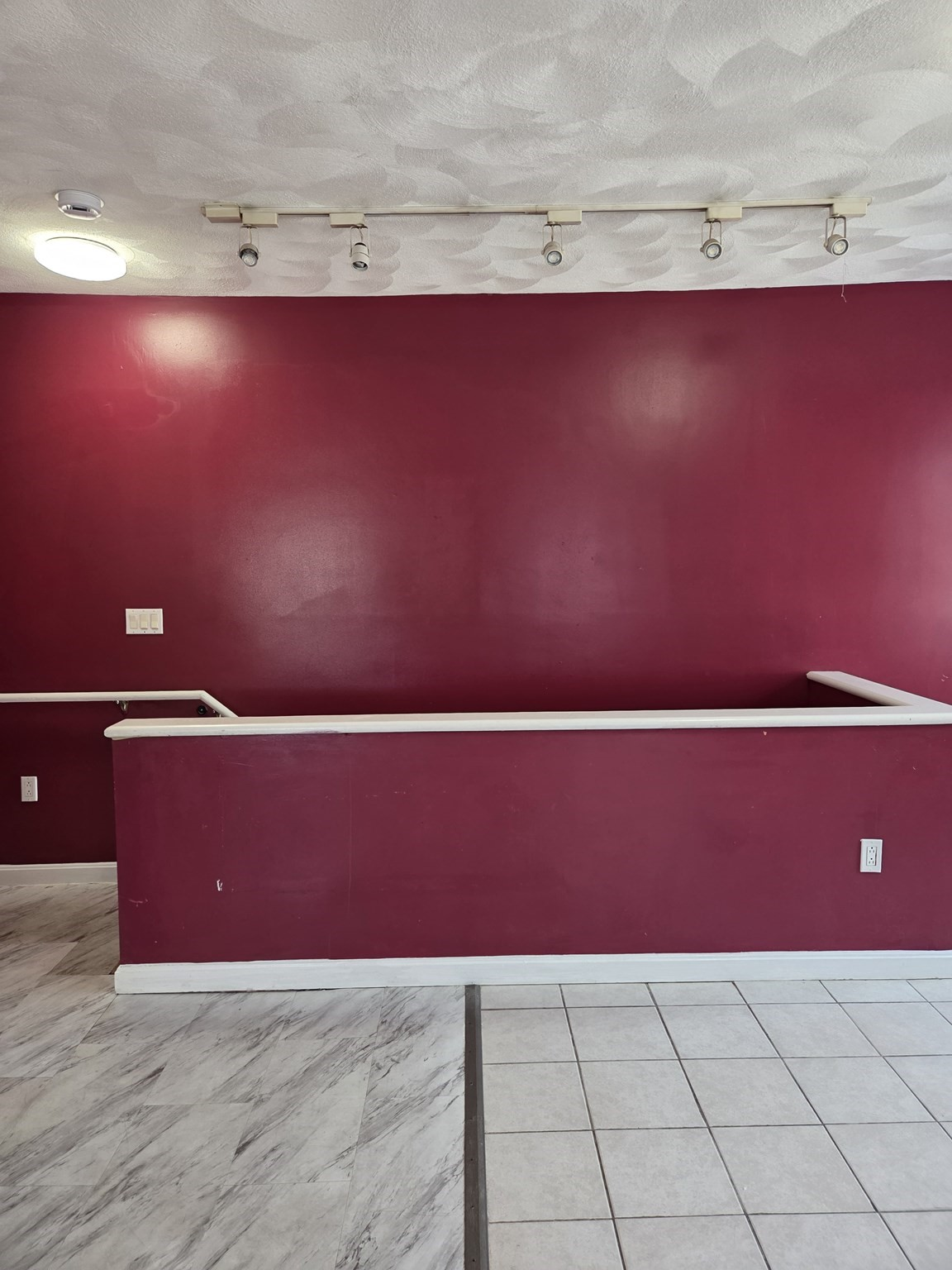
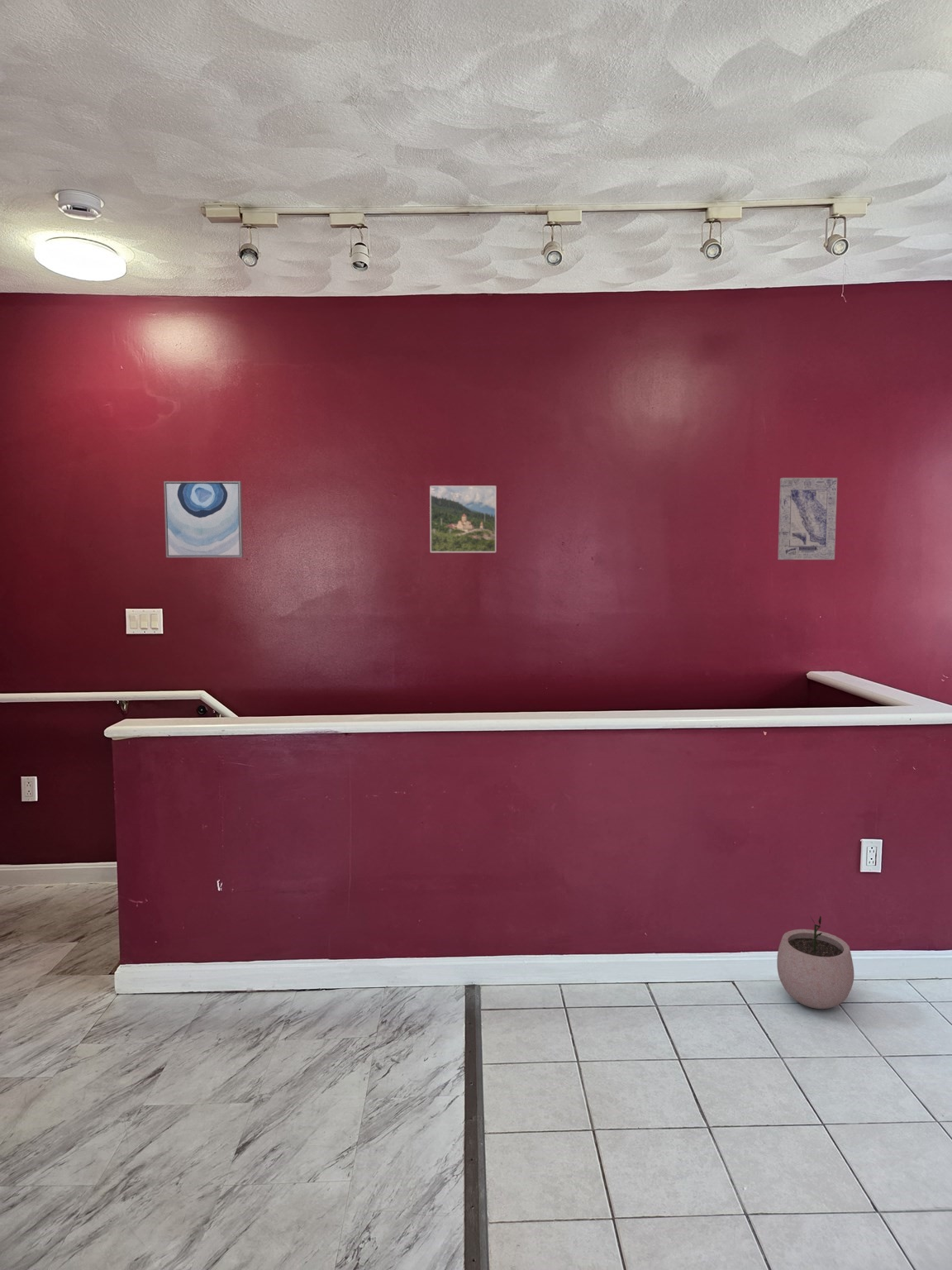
+ wall art [163,480,244,558]
+ plant pot [776,915,854,1010]
+ wall art [777,477,838,561]
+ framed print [429,485,497,553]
